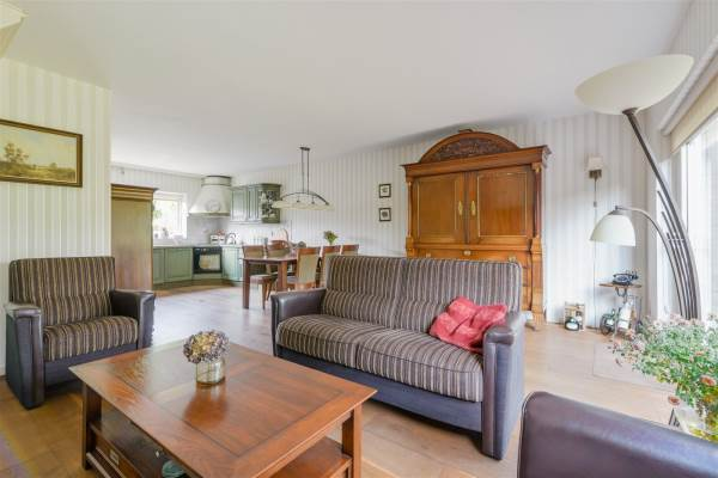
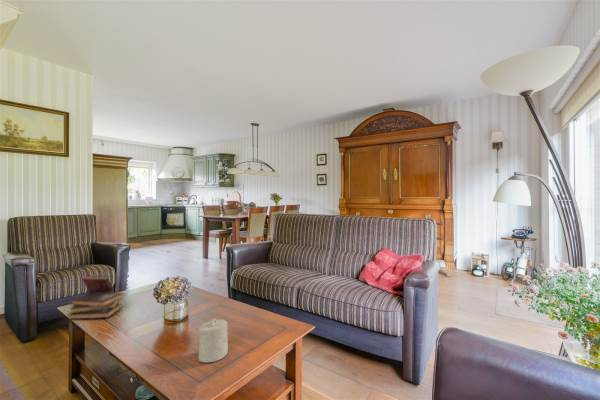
+ candle [198,317,229,364]
+ book [67,275,124,321]
